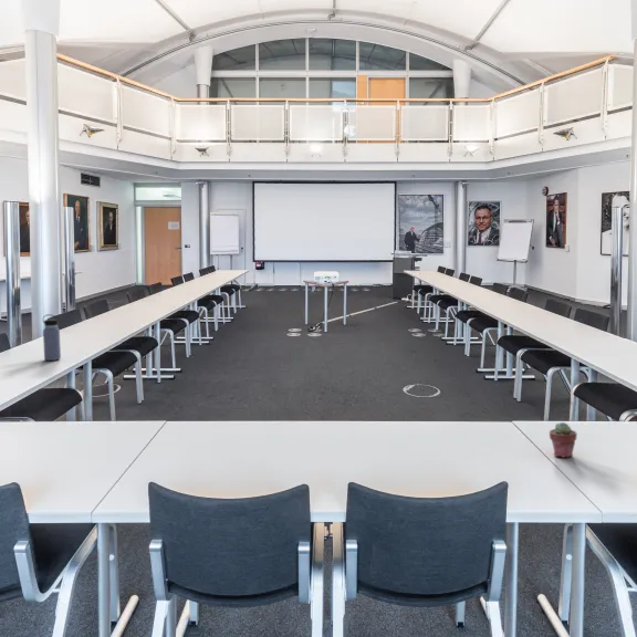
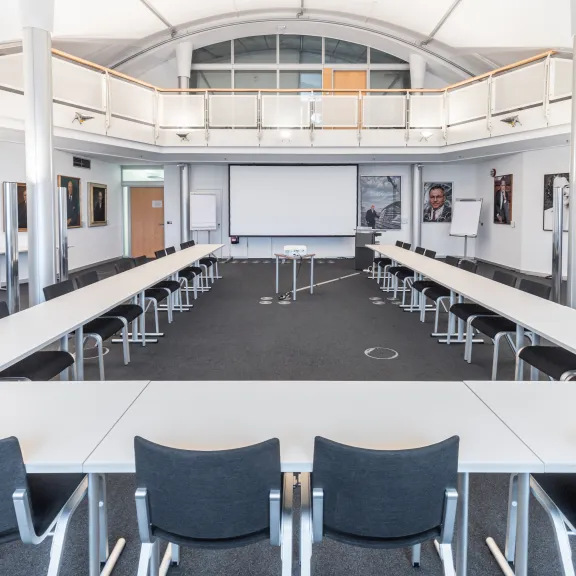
- water bottle [42,313,62,362]
- potted succulent [549,421,578,459]
